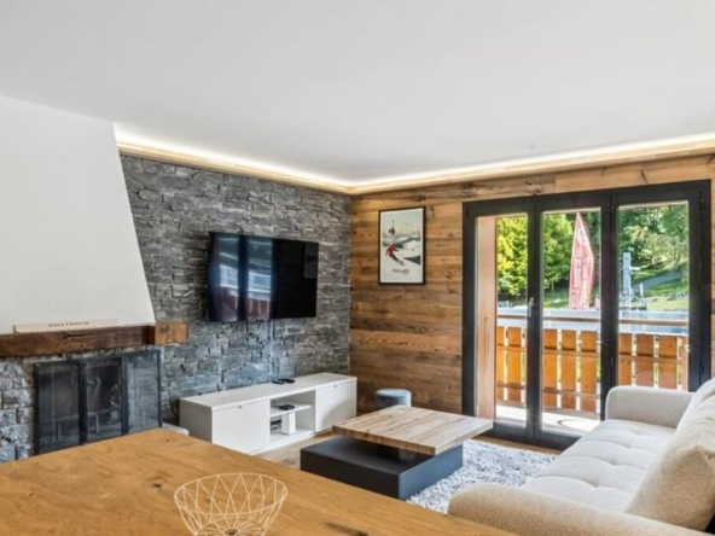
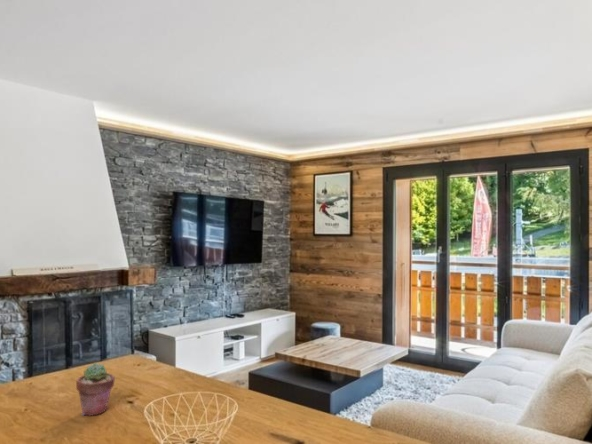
+ potted succulent [75,362,116,417]
